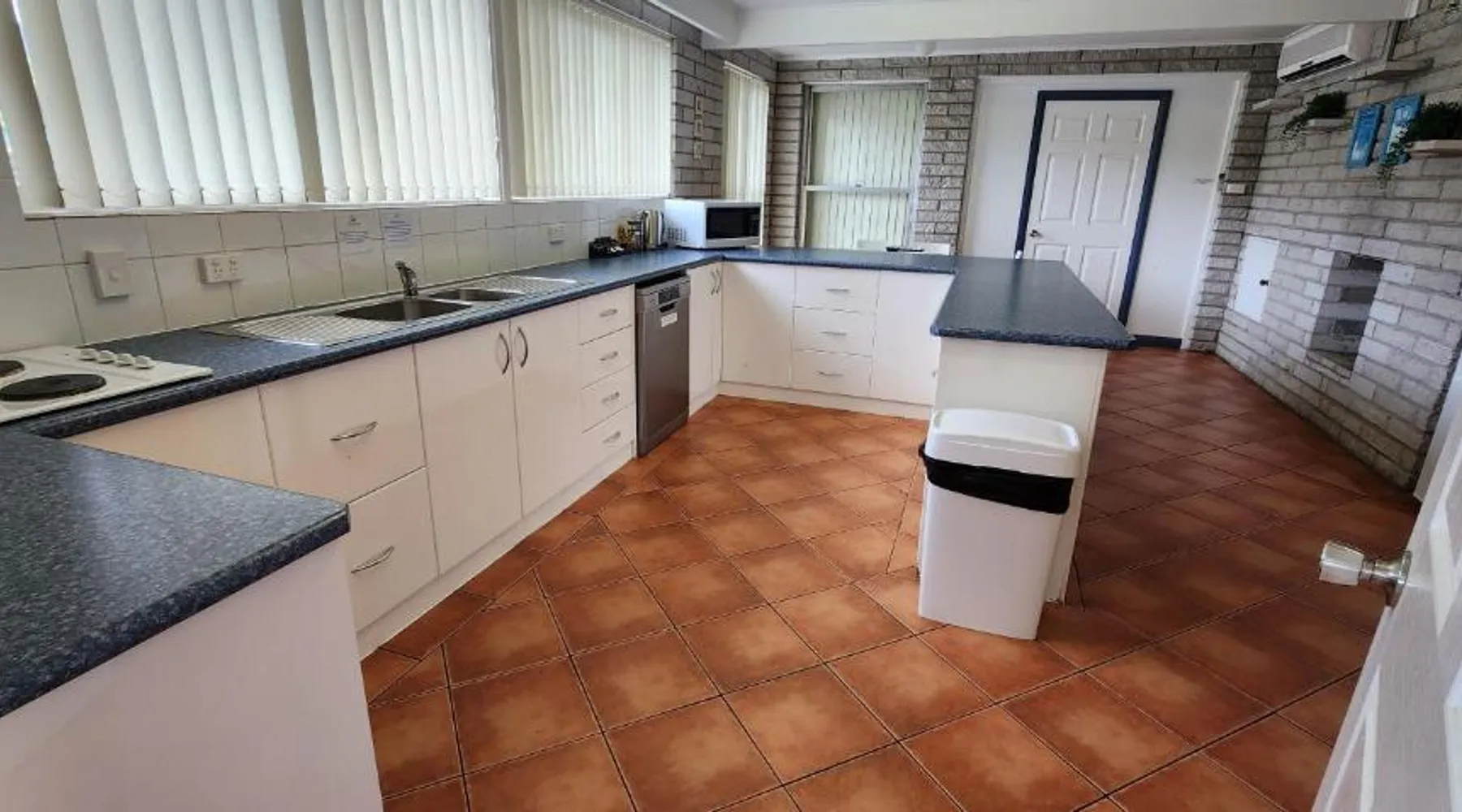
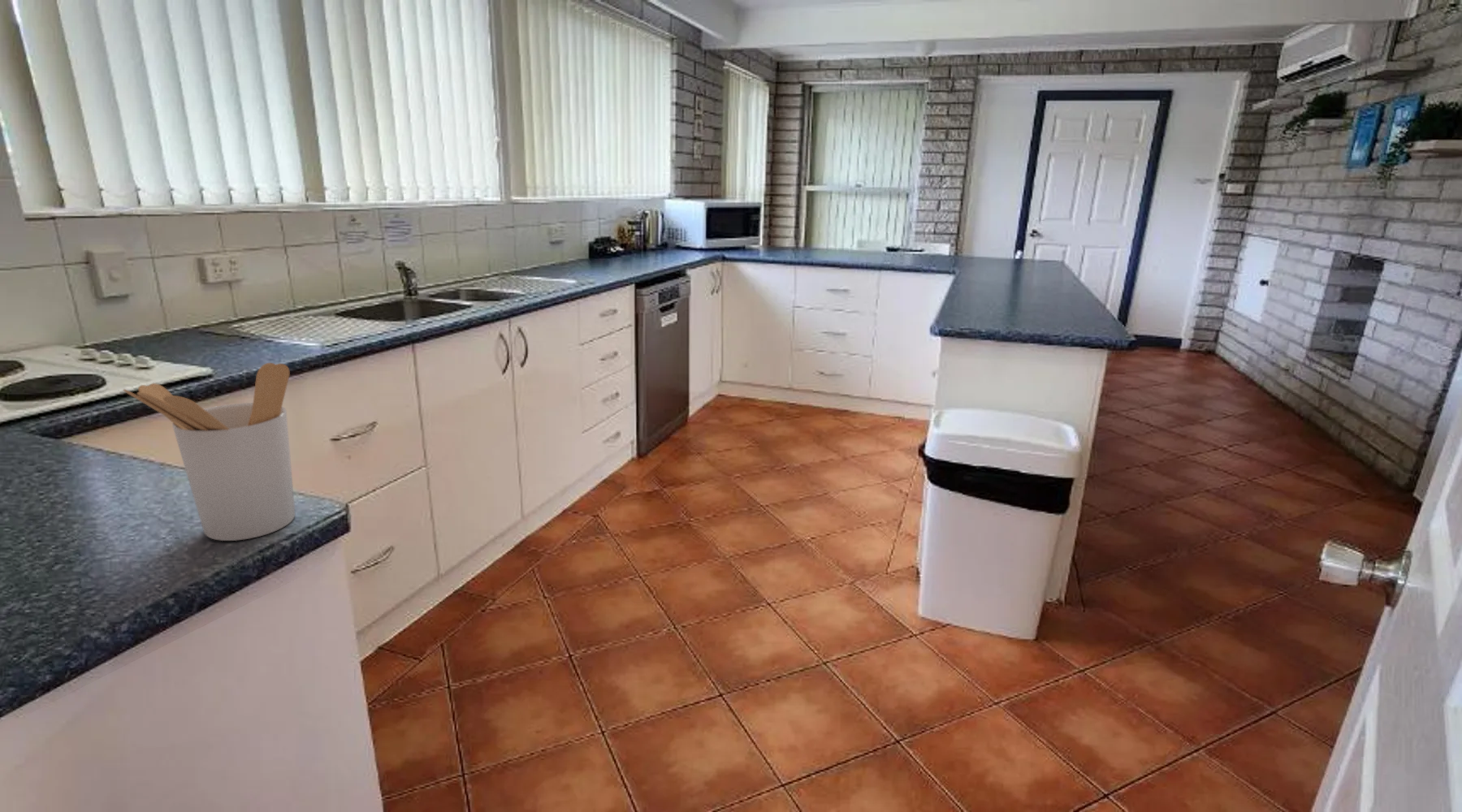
+ utensil holder [122,362,296,542]
